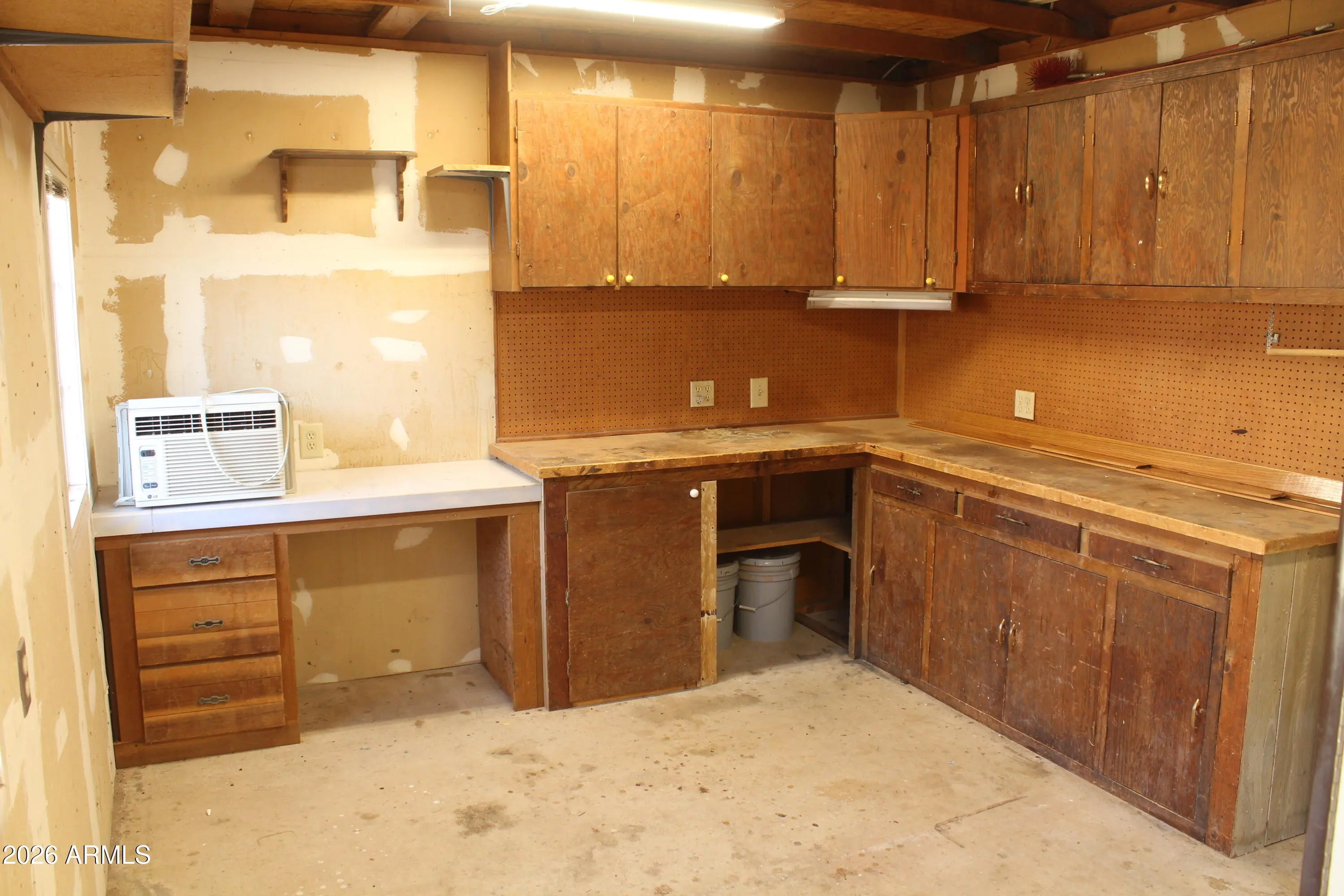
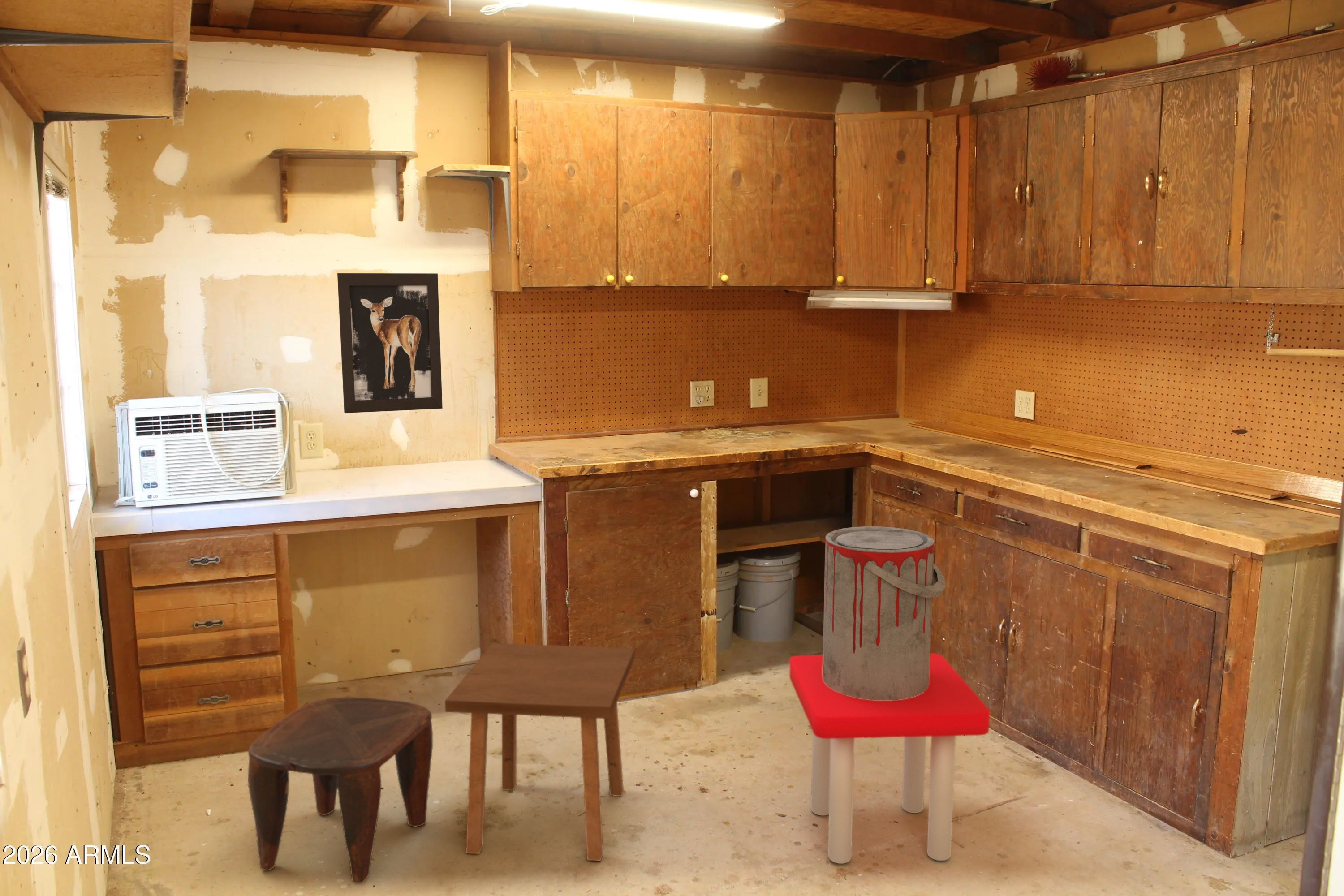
+ stool [247,697,433,884]
+ paint can [823,526,947,700]
+ stool [789,653,990,864]
+ stool [444,643,635,862]
+ wall art [337,273,443,414]
